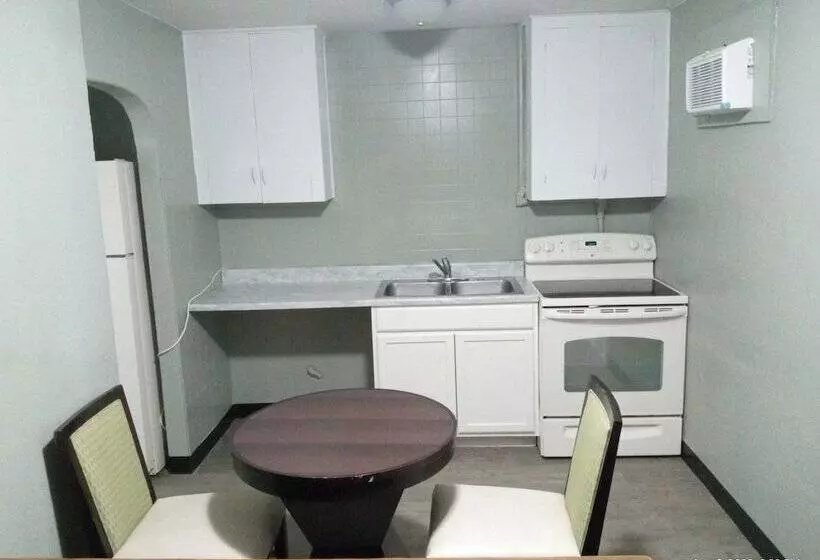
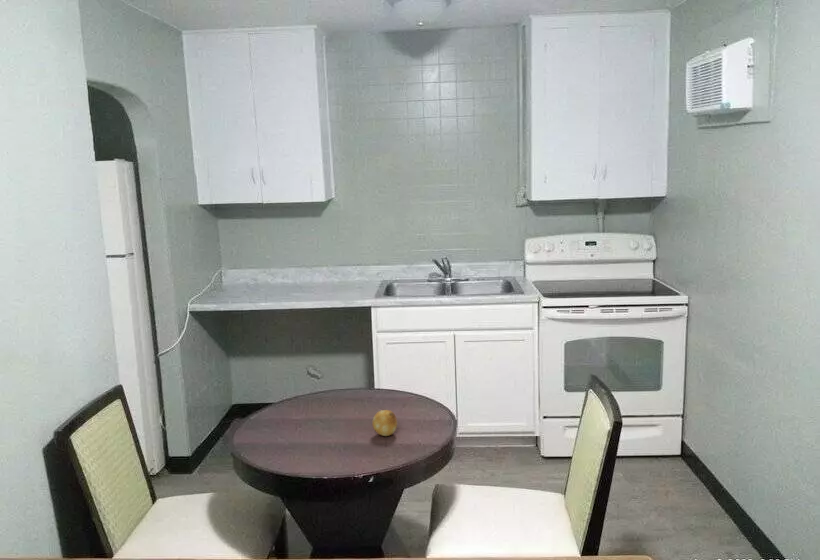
+ fruit [371,409,398,437]
